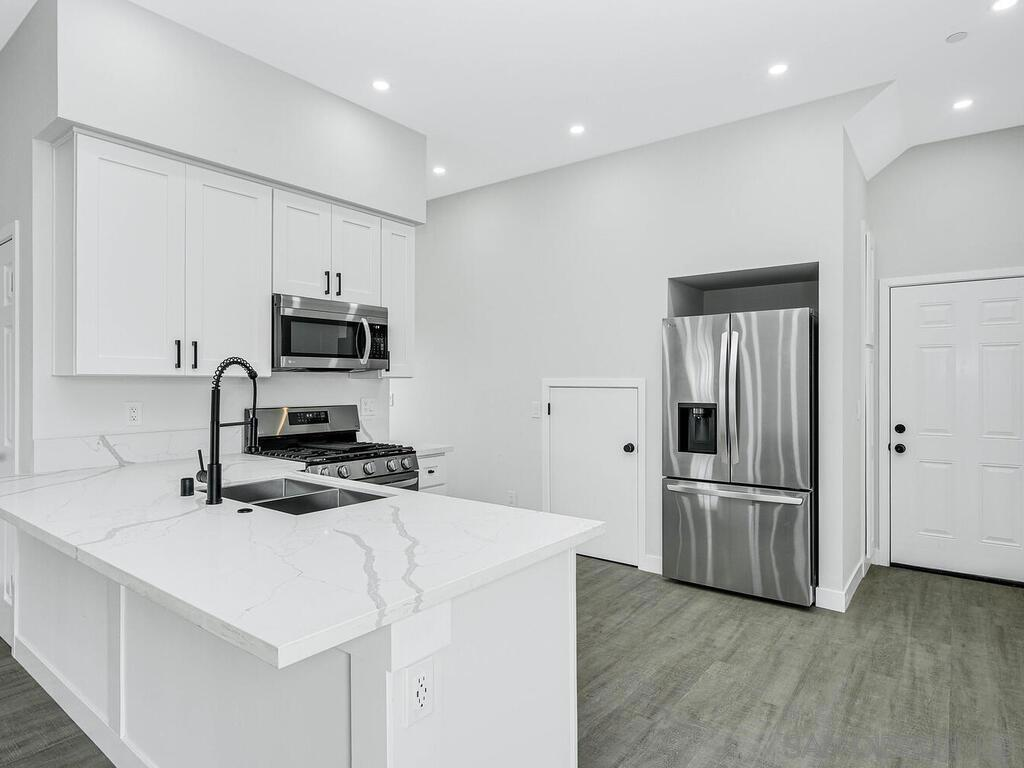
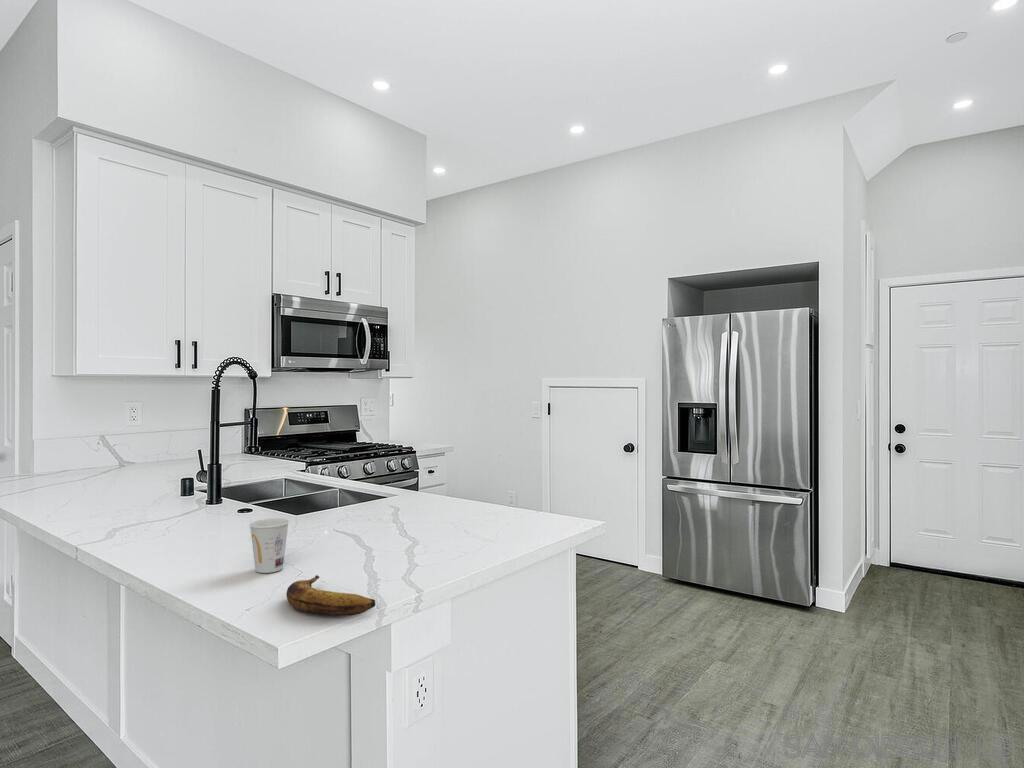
+ cup [248,517,290,574]
+ banana [285,574,376,617]
